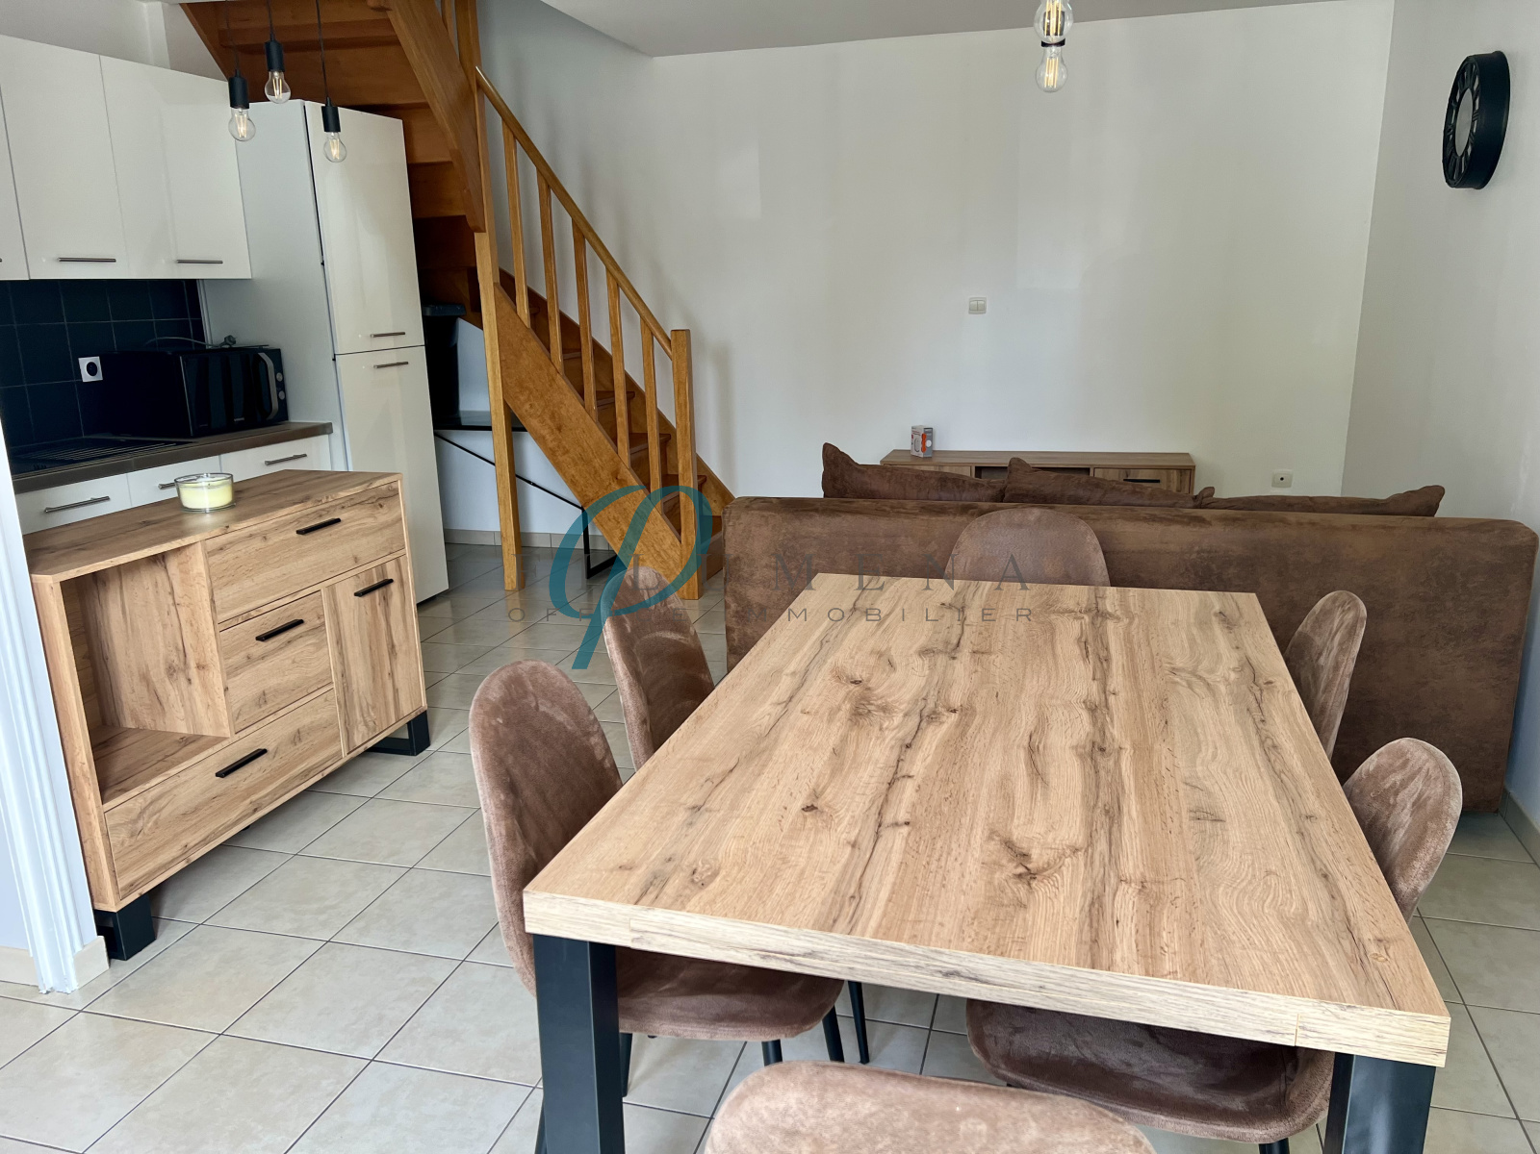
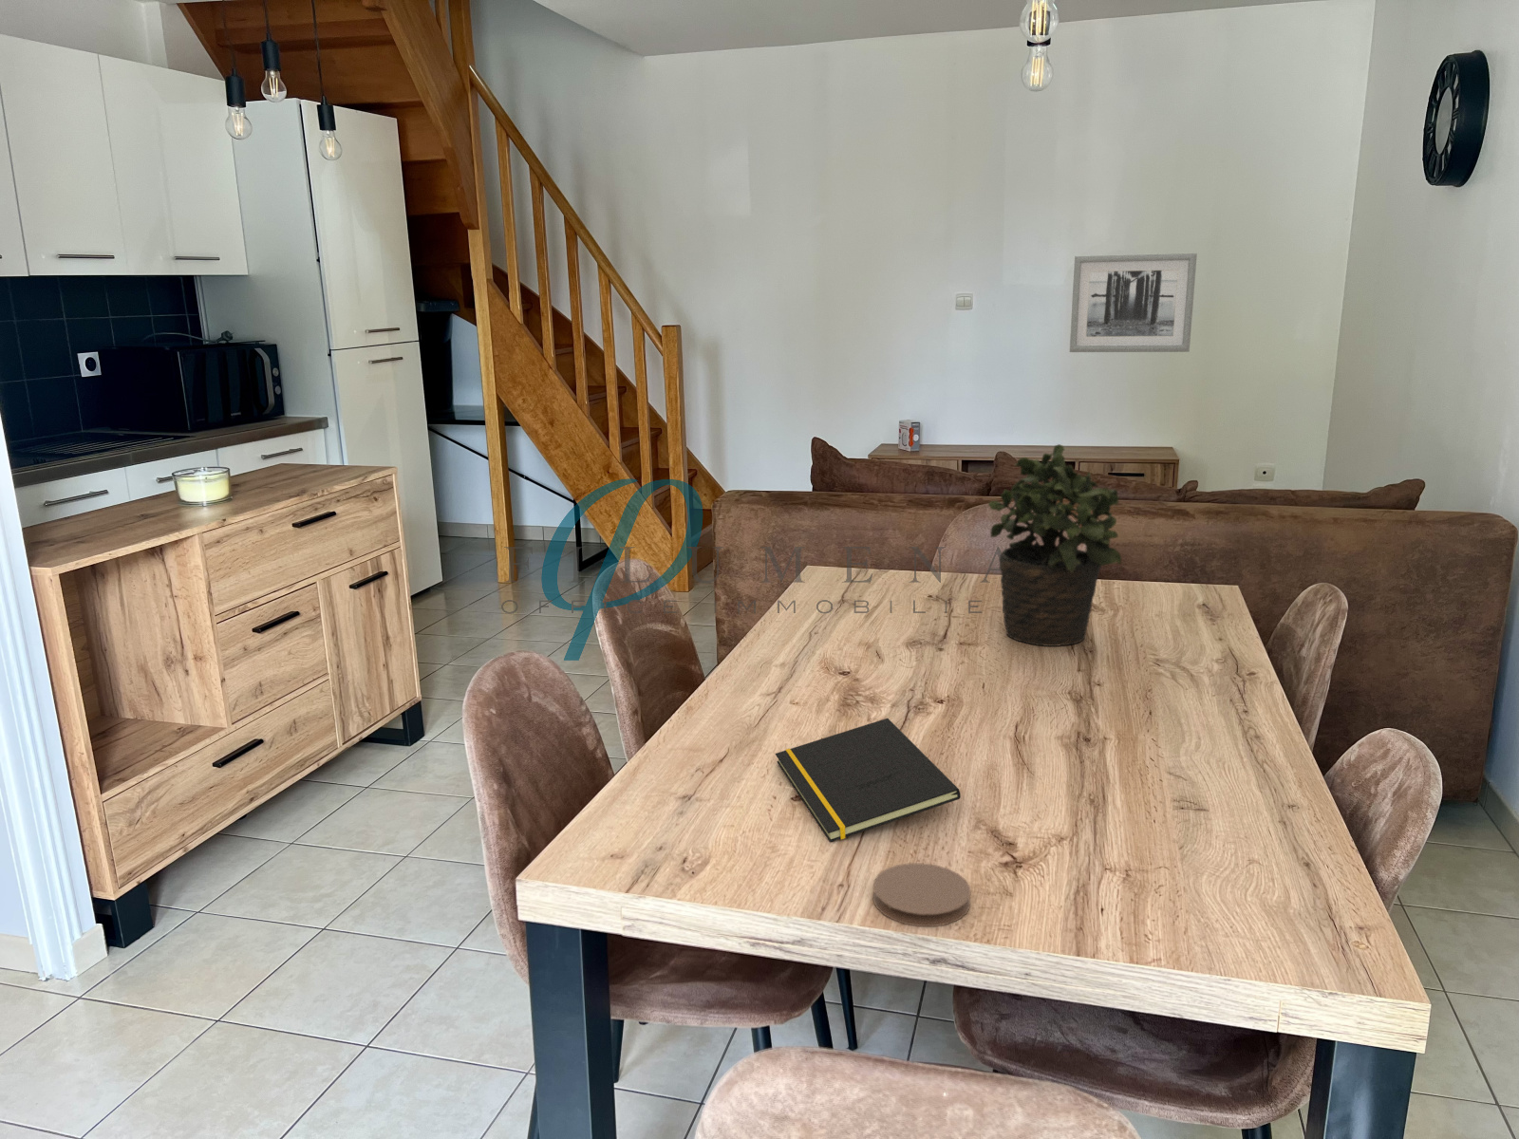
+ wall art [1068,252,1198,353]
+ notepad [775,718,960,842]
+ coaster [872,861,971,927]
+ potted plant [987,443,1122,647]
